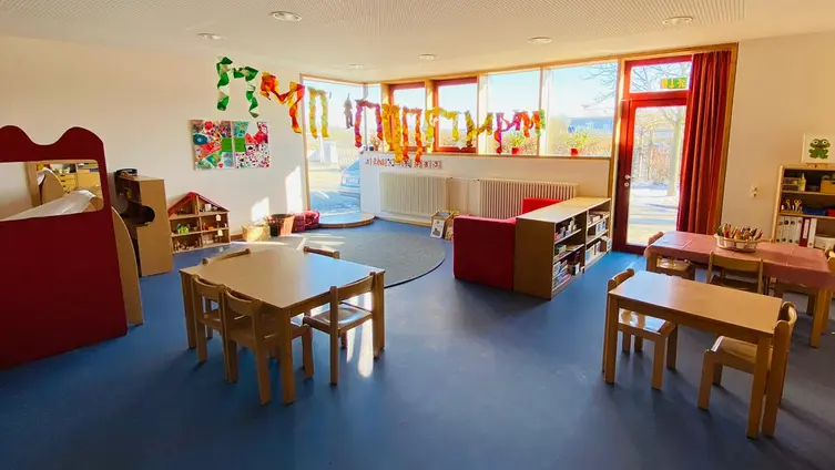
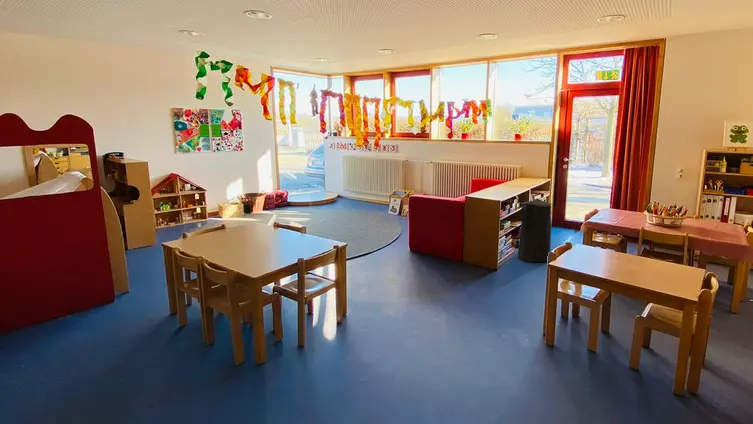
+ trash can [517,197,552,263]
